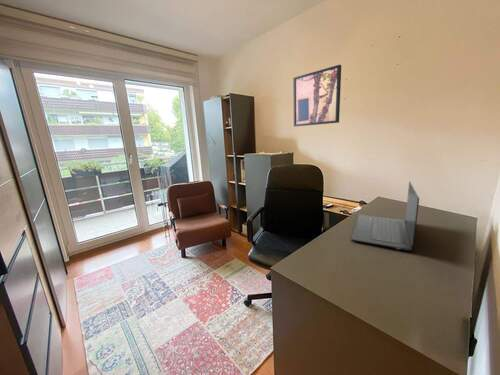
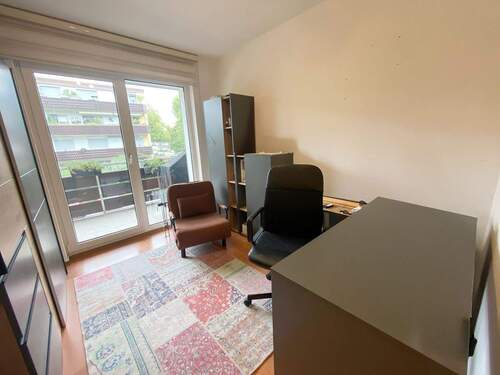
- laptop [350,180,420,253]
- wall art [292,64,342,127]
